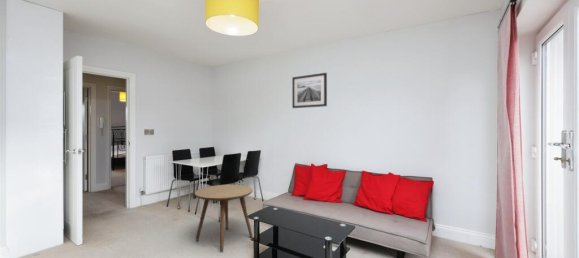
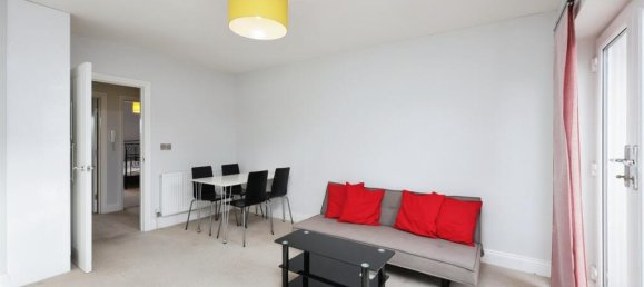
- wall art [291,72,328,109]
- side table [194,184,254,253]
